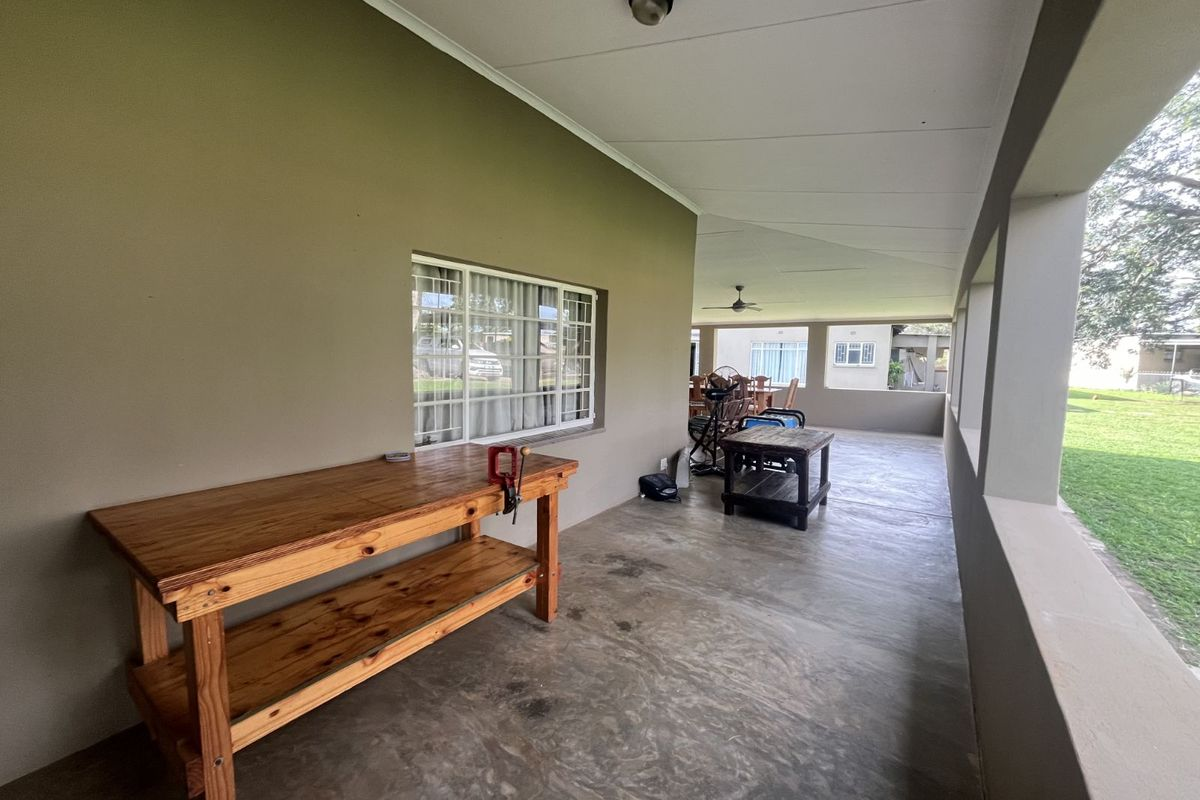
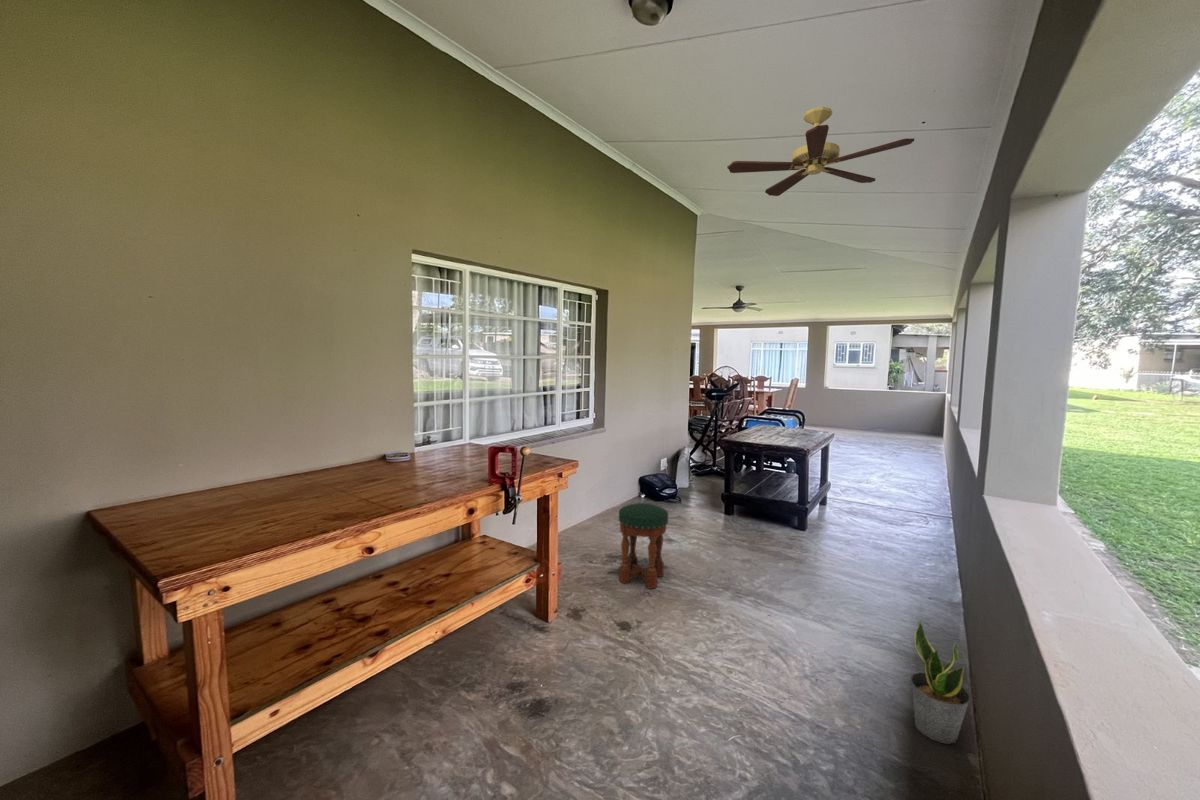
+ potted plant [910,620,971,745]
+ stool [618,502,669,590]
+ ceiling fan [726,106,915,197]
